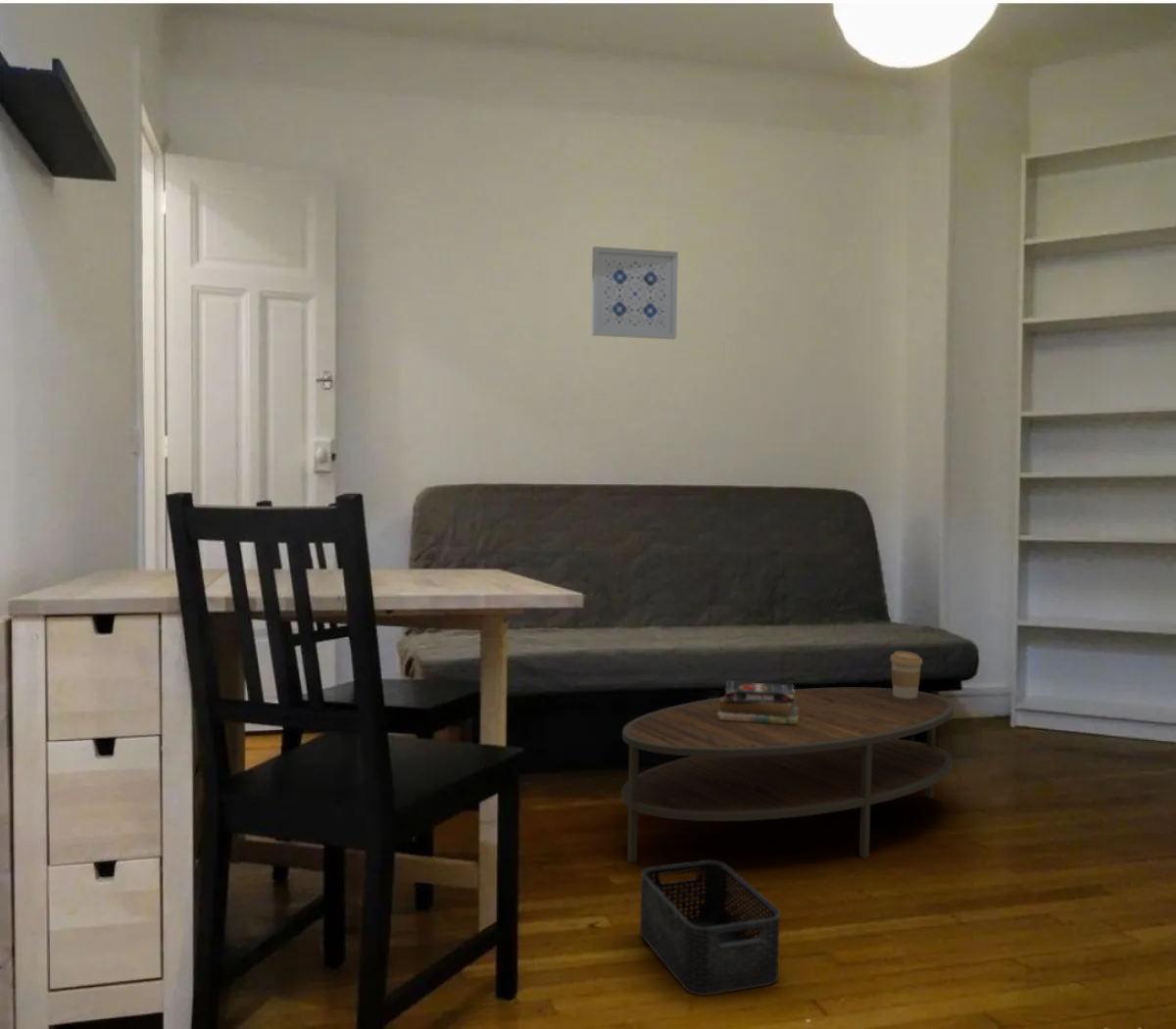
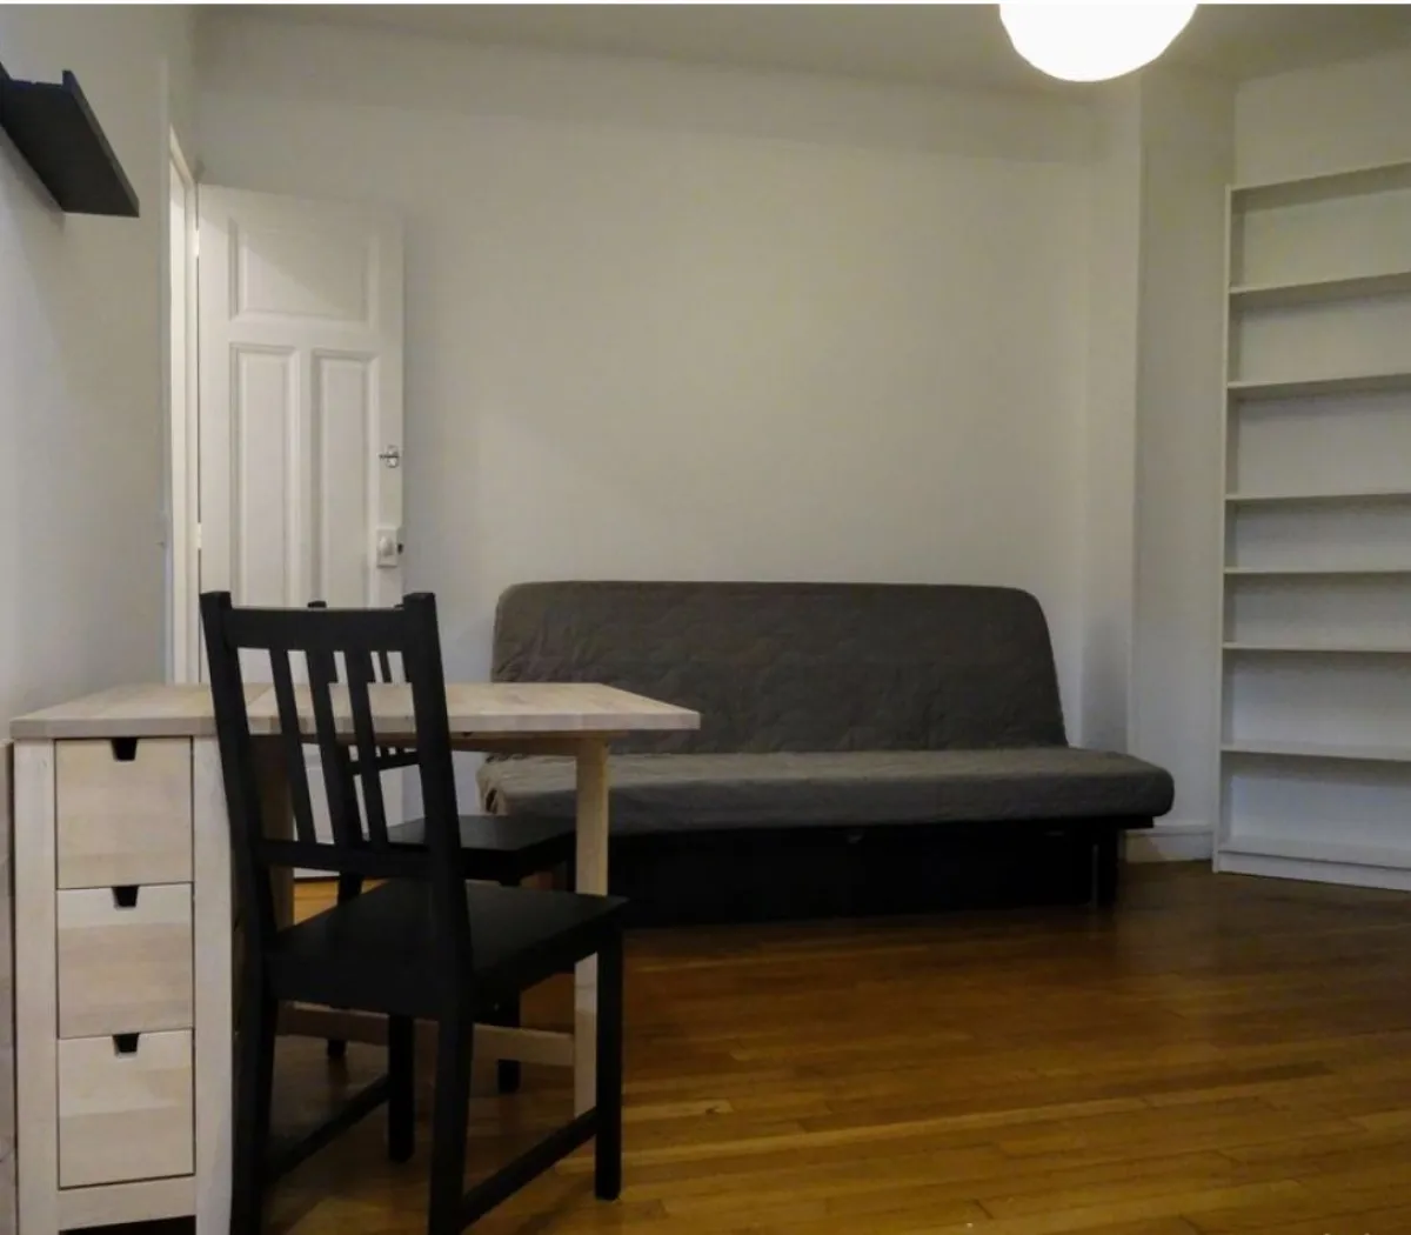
- wall art [590,245,679,340]
- storage bin [639,859,781,997]
- coffee table [620,687,955,863]
- coffee cup [889,650,923,699]
- books [718,680,798,724]
